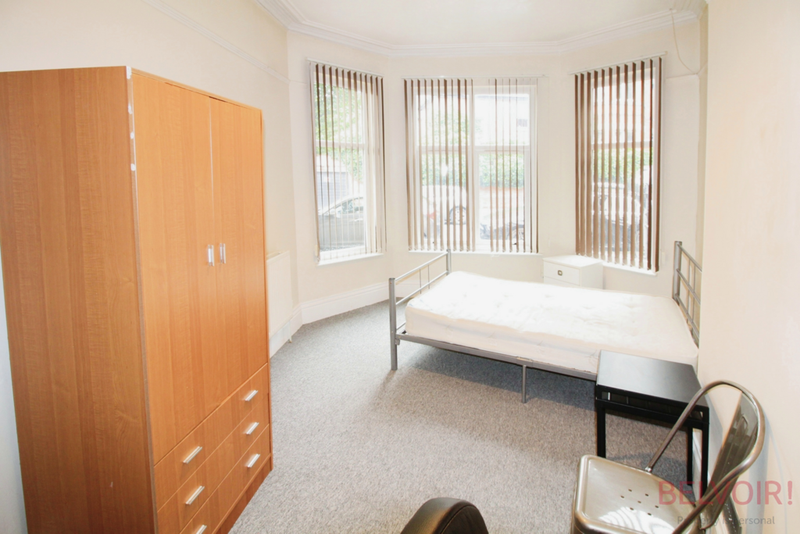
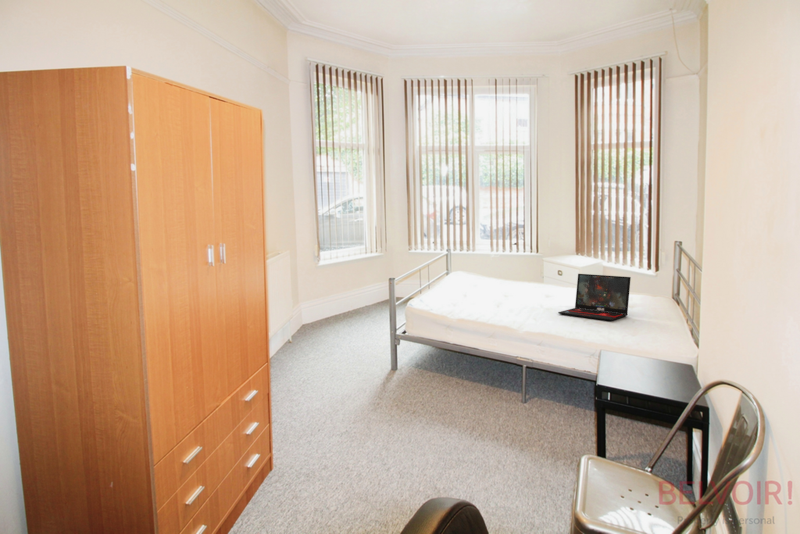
+ laptop [557,273,632,322]
